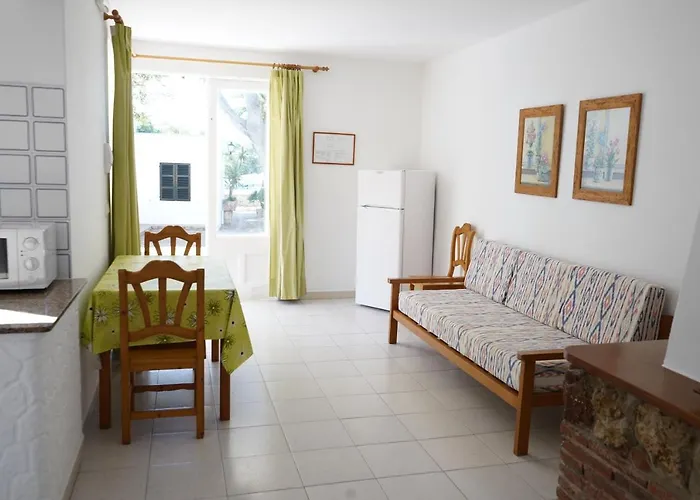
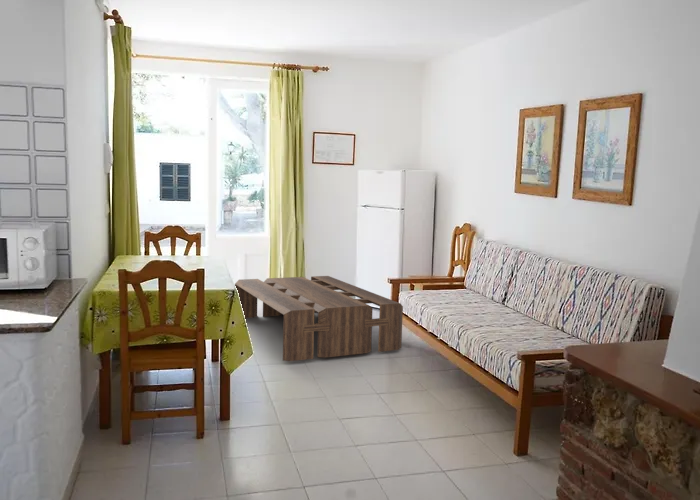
+ coffee table [234,275,404,362]
